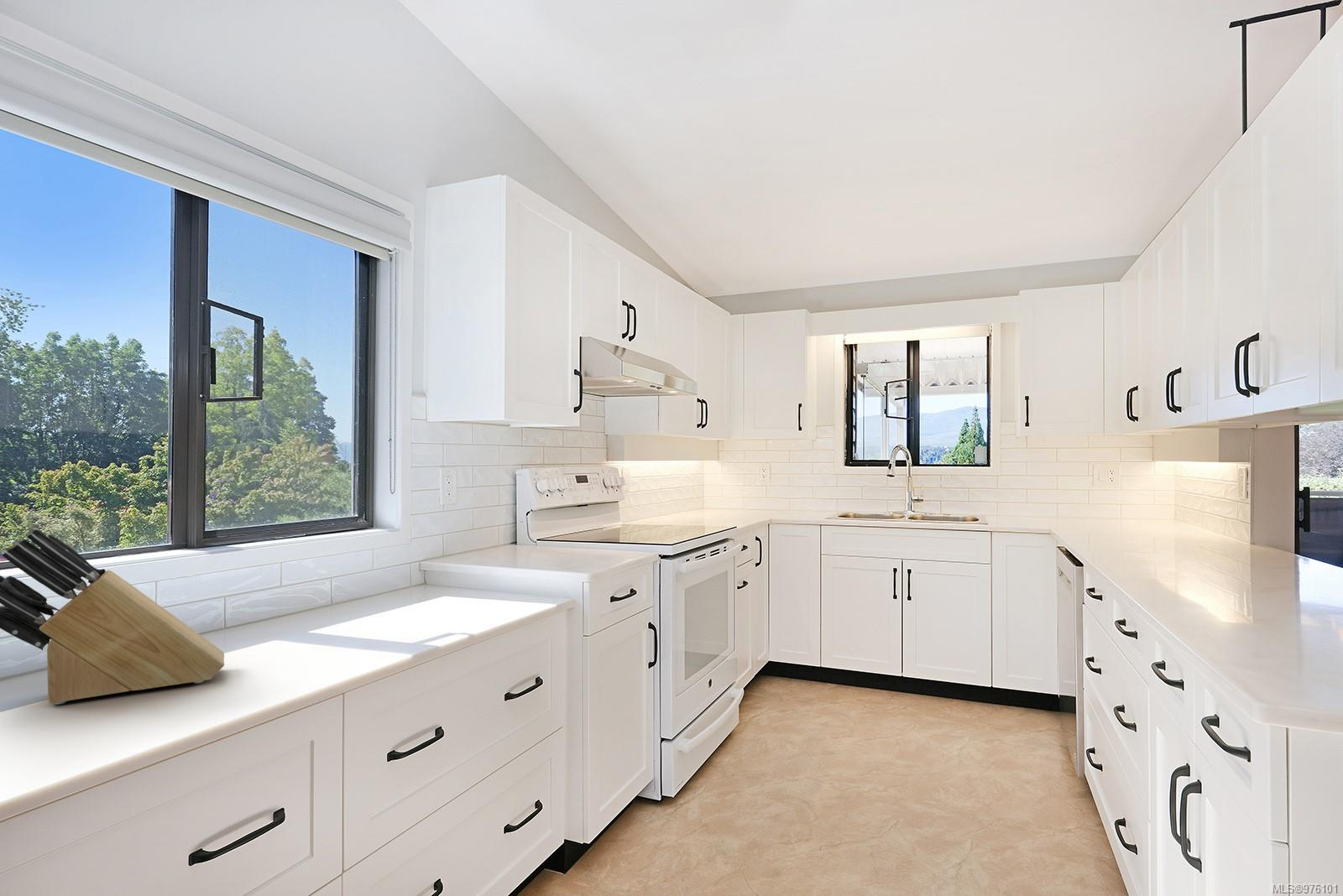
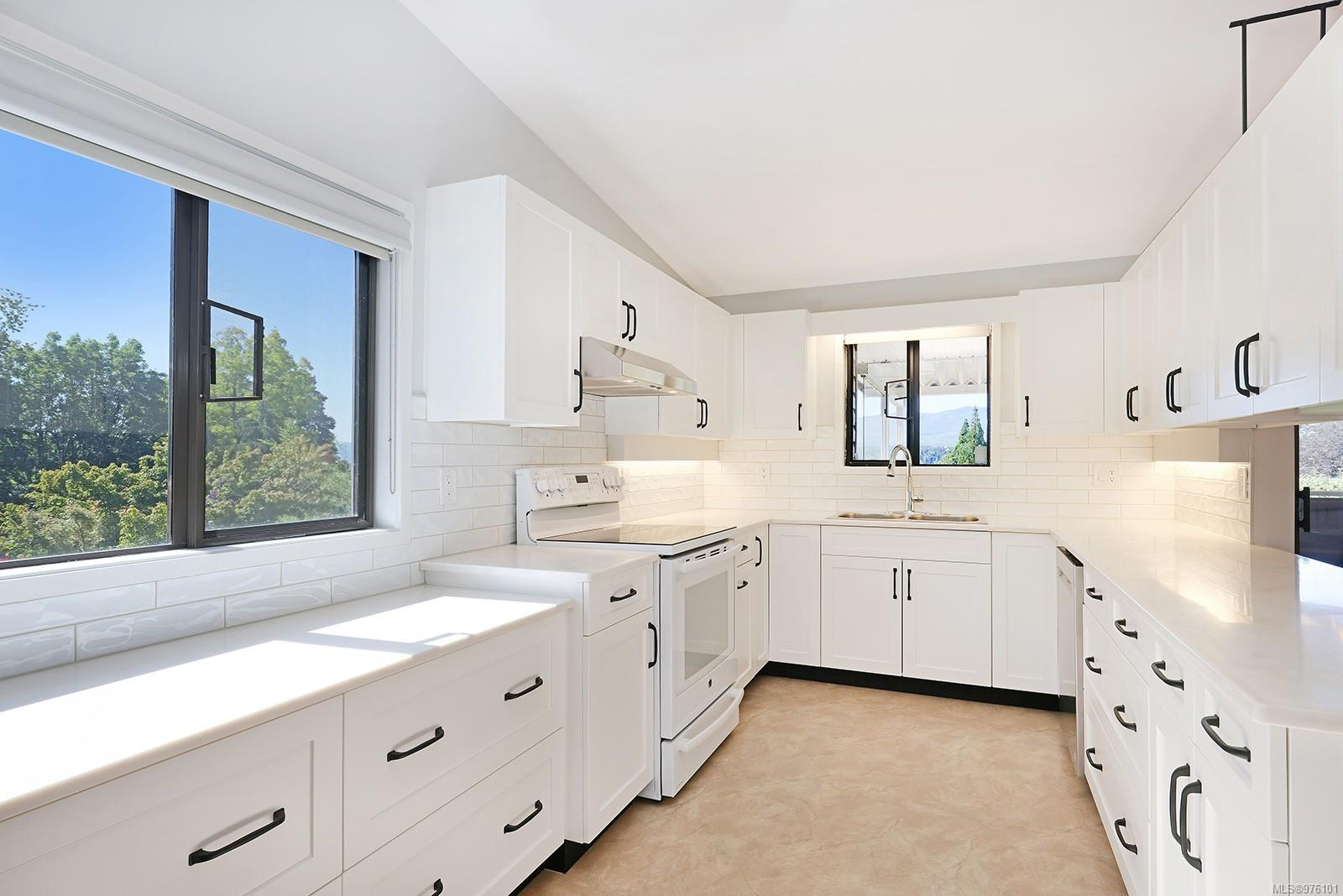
- knife block [0,528,225,705]
